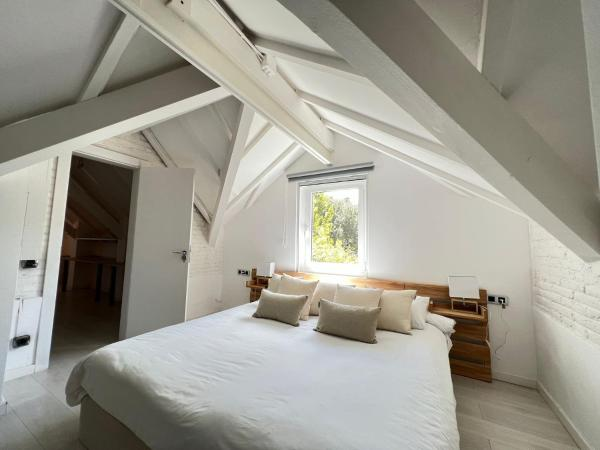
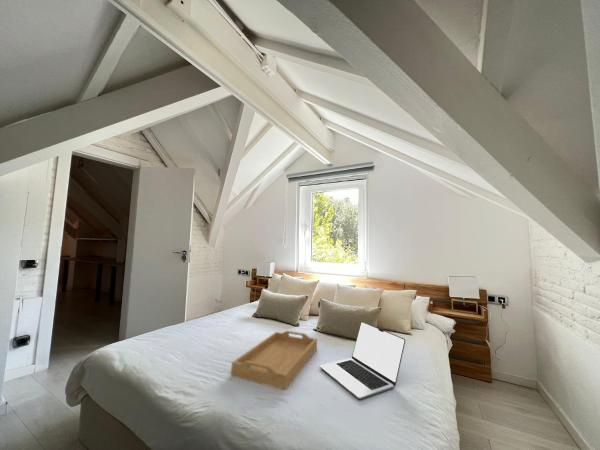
+ serving tray [230,330,318,391]
+ laptop [319,321,406,400]
